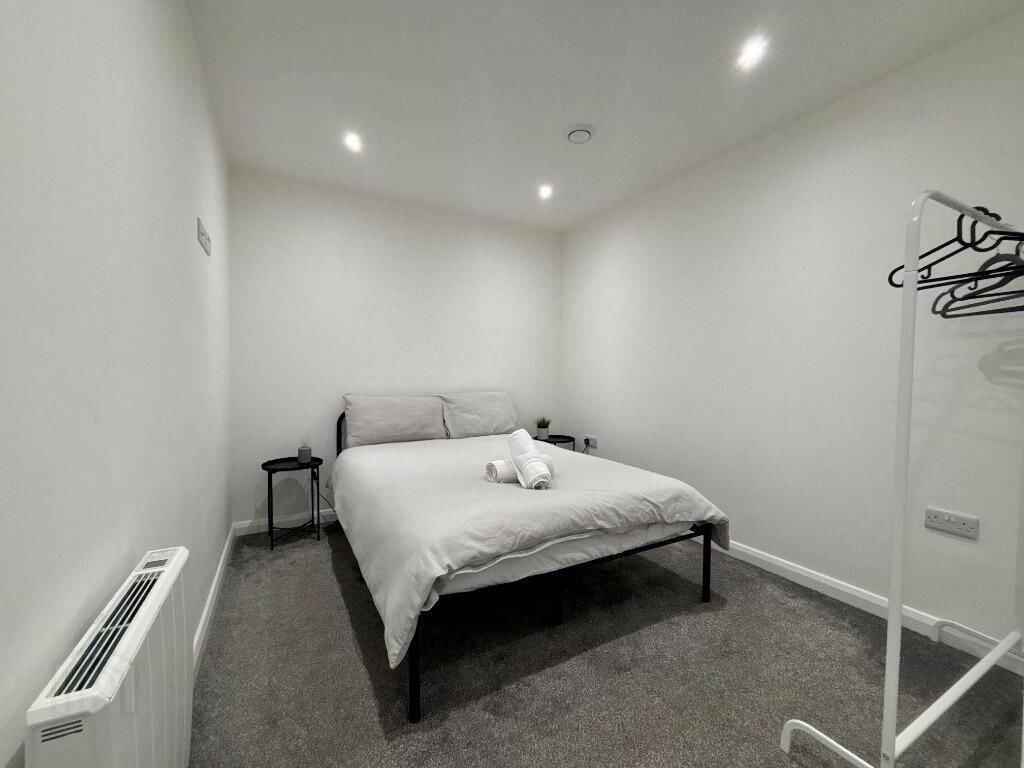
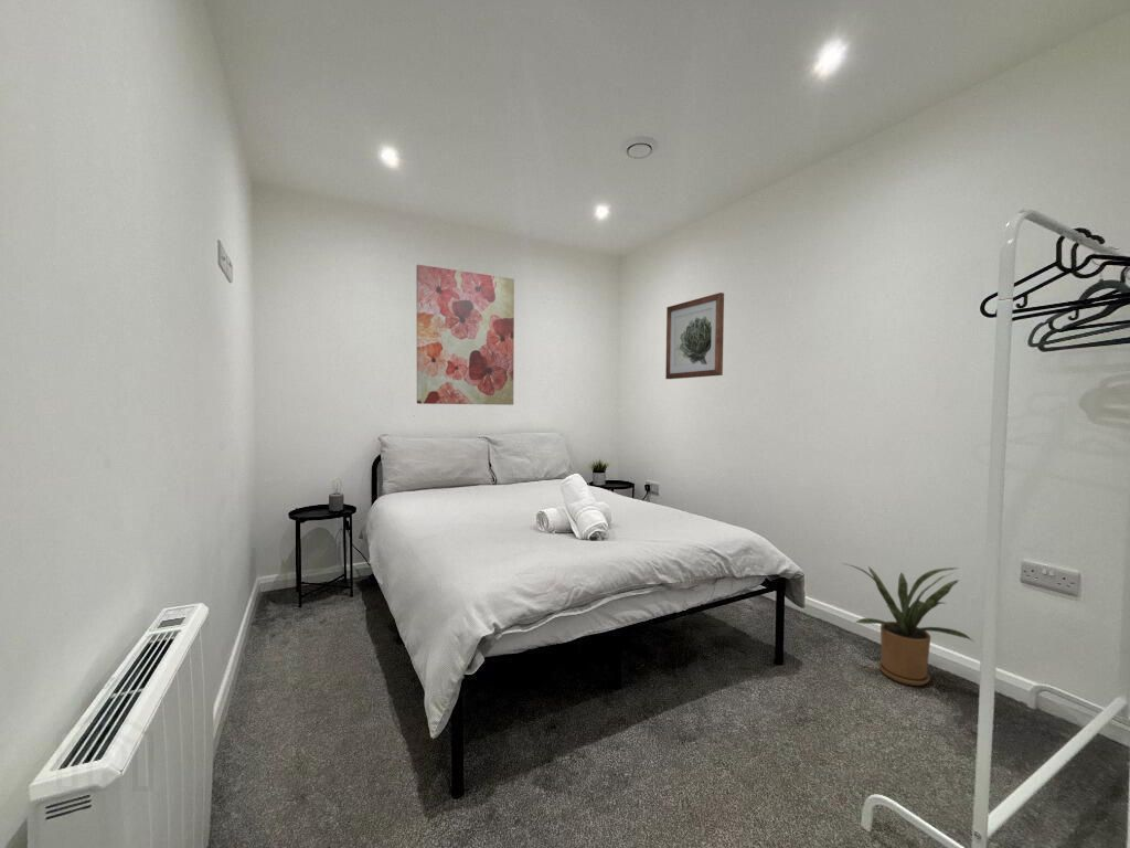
+ wall art [415,264,515,406]
+ house plant [841,562,973,687]
+ wall art [664,292,725,380]
